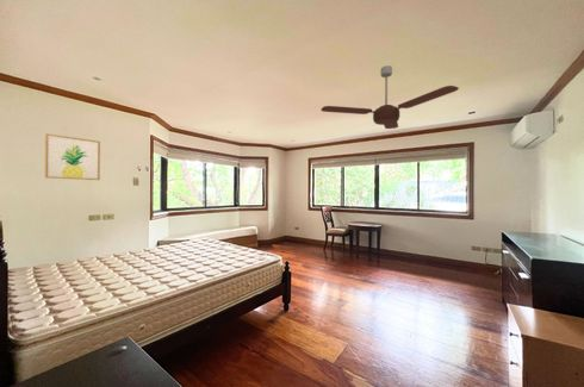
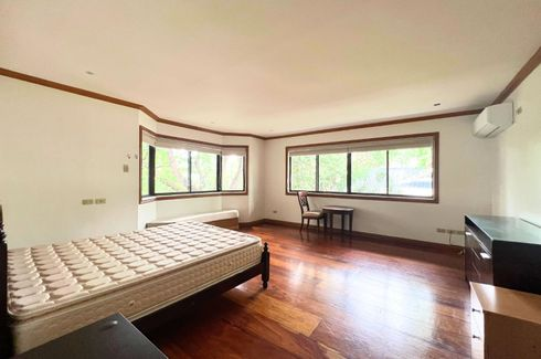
- ceiling fan [319,64,460,130]
- wall art [44,132,101,181]
